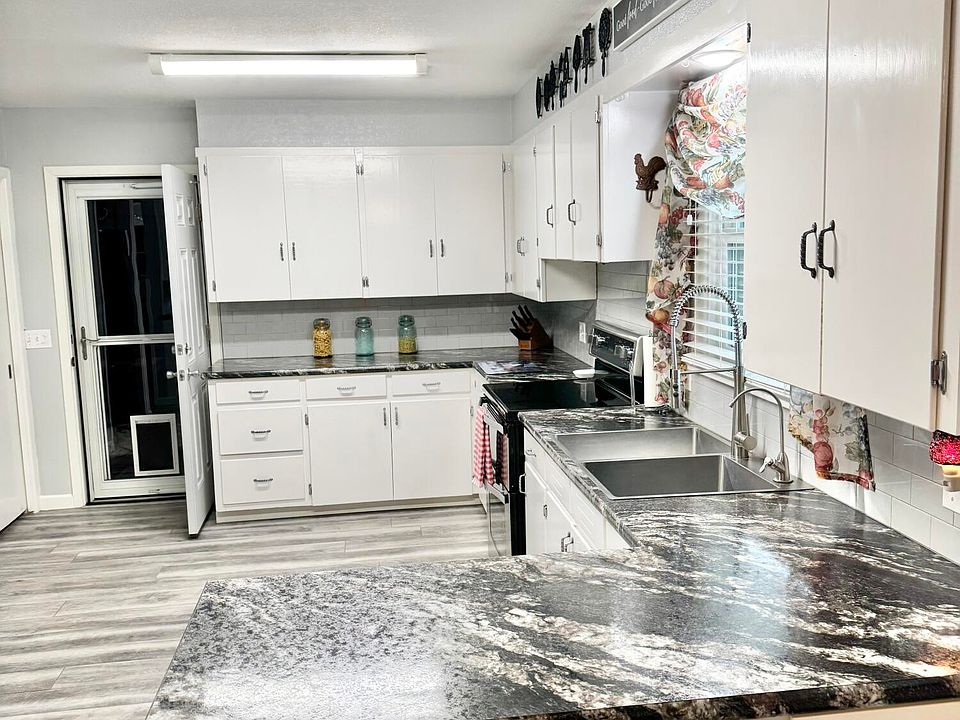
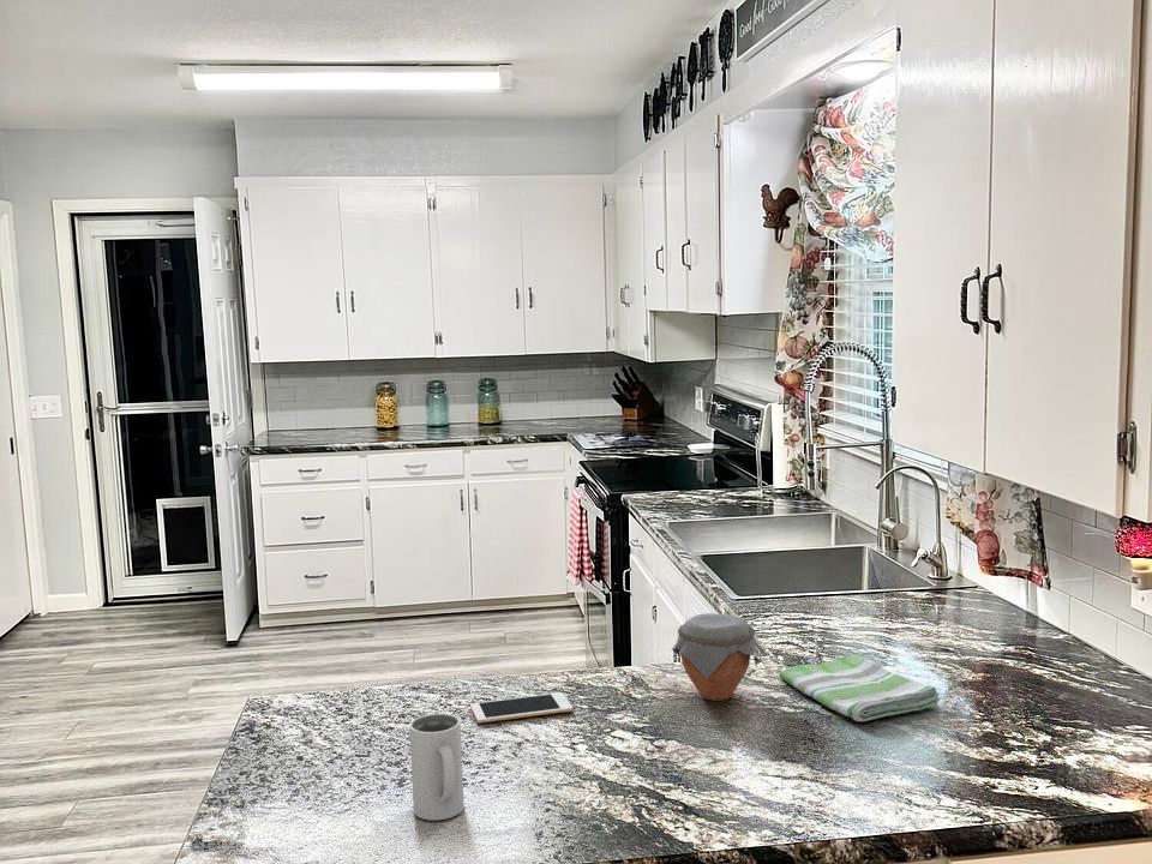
+ jar [671,612,761,702]
+ mug [408,713,466,822]
+ dish towel [779,653,942,722]
+ cell phone [469,691,574,724]
